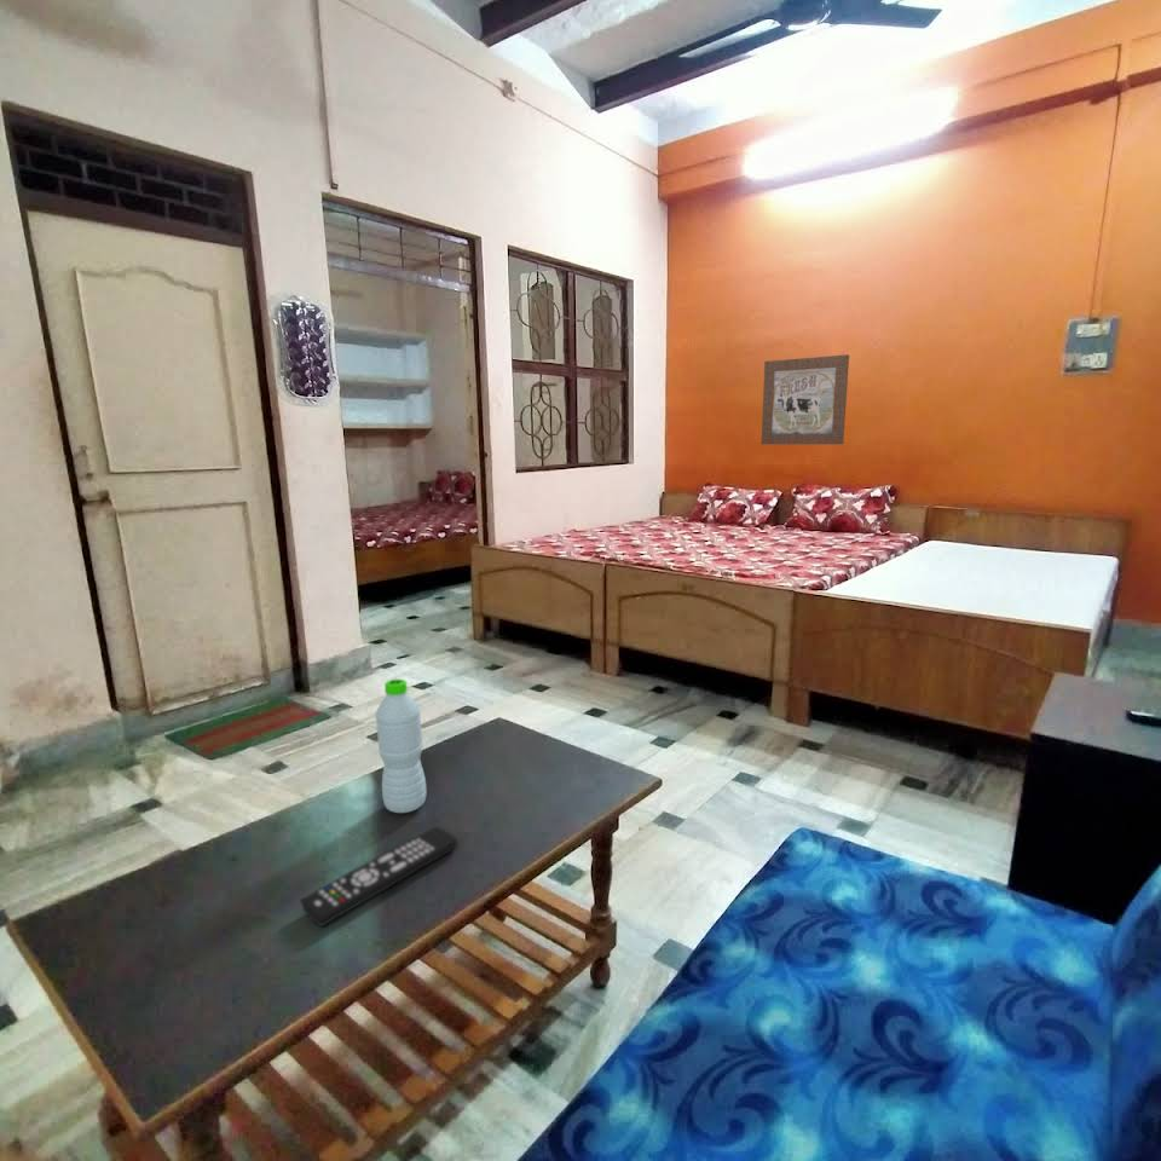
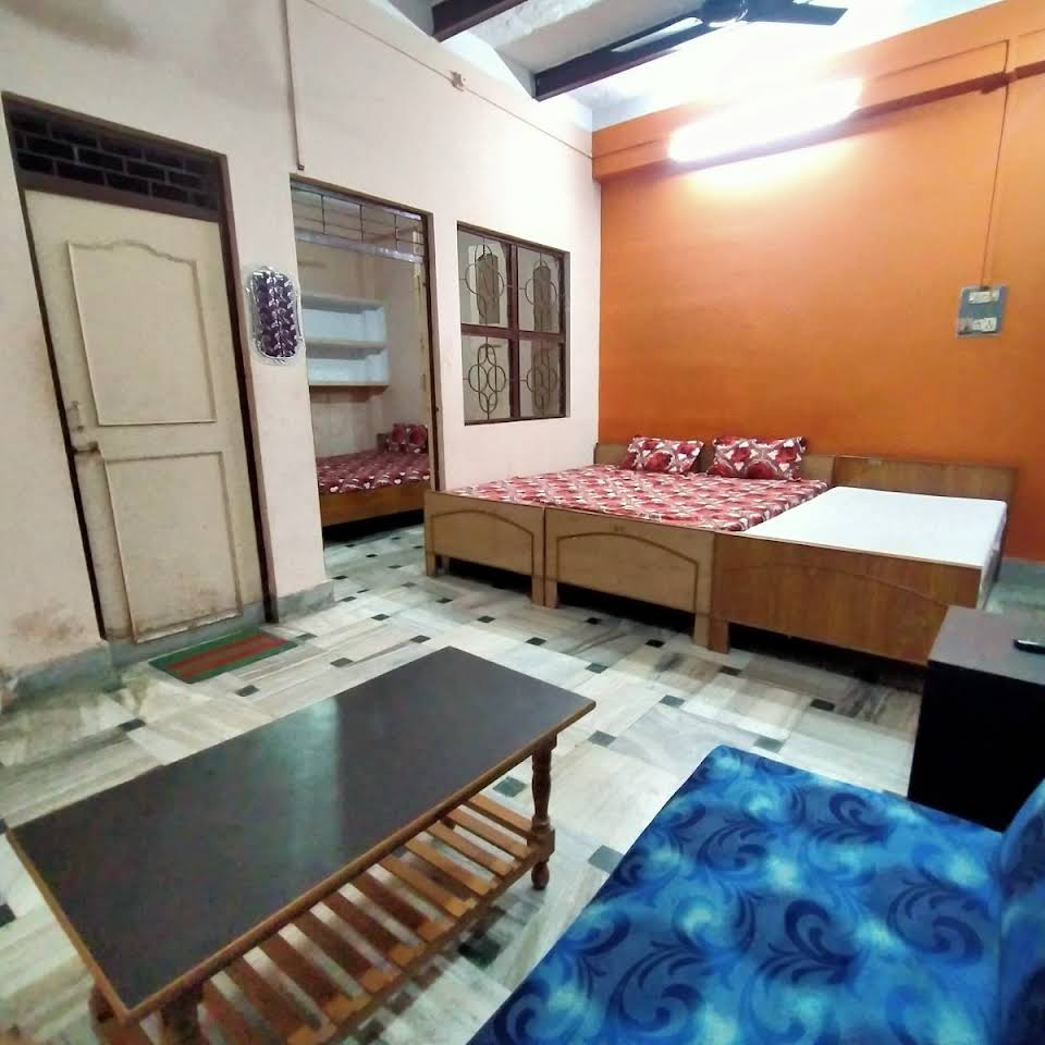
- remote control [299,826,458,928]
- wall art [761,353,850,445]
- water bottle [375,678,427,814]
